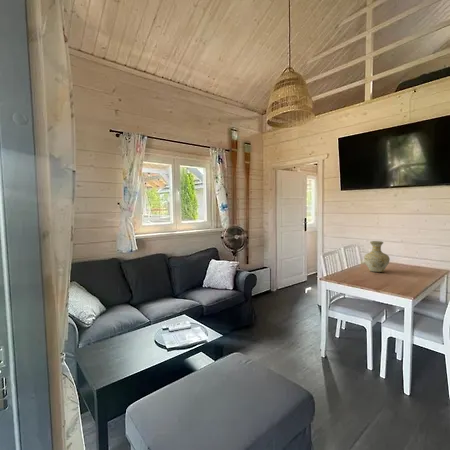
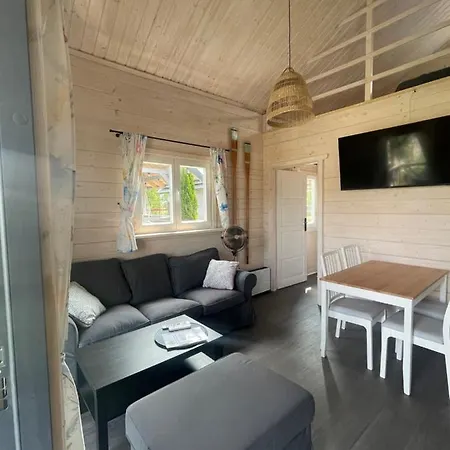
- vase [363,240,391,273]
